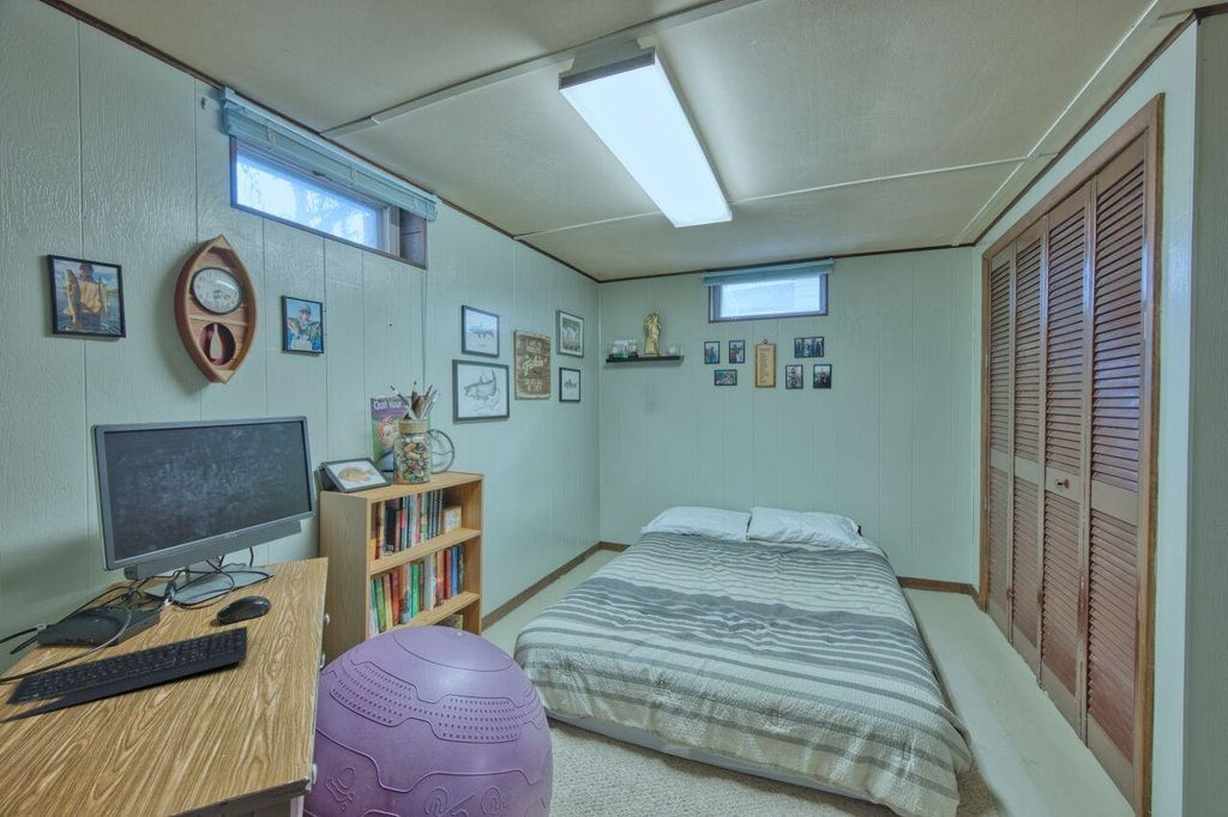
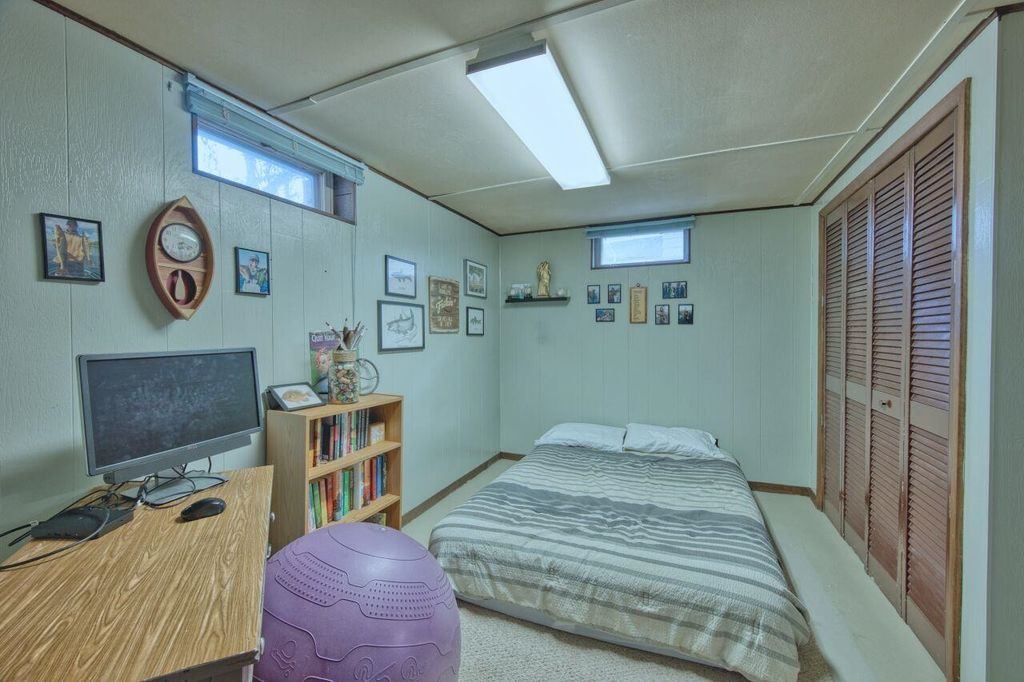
- keyboard [0,625,248,725]
